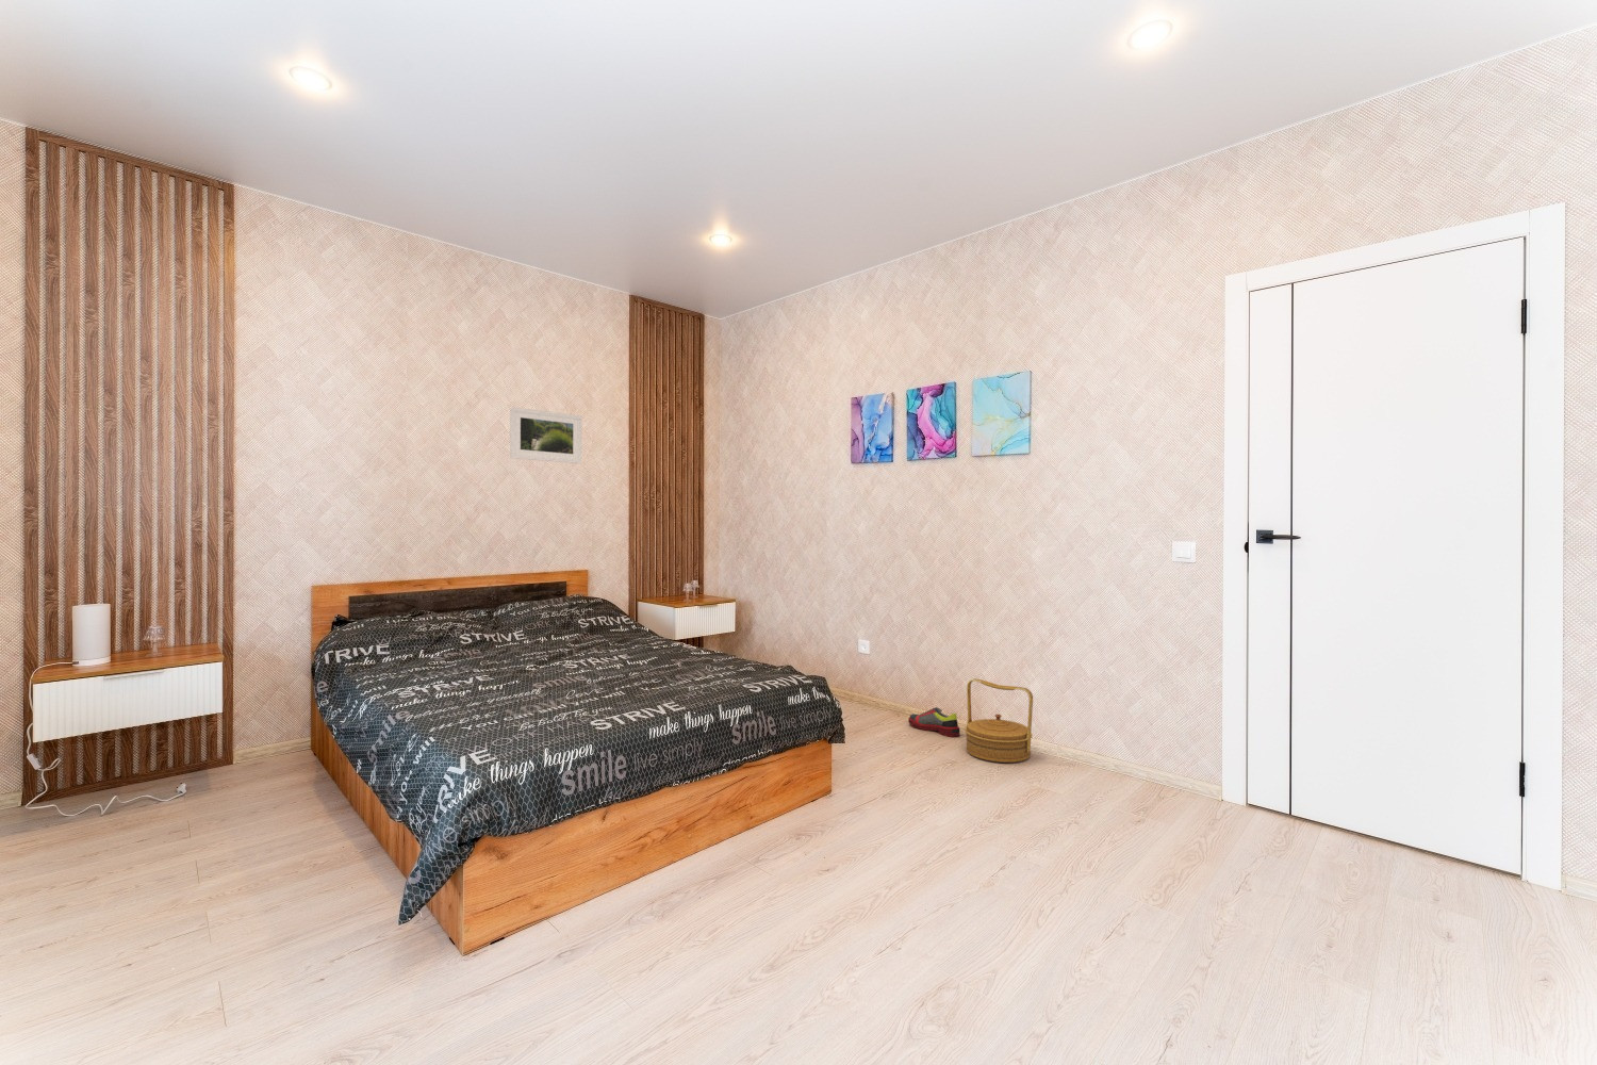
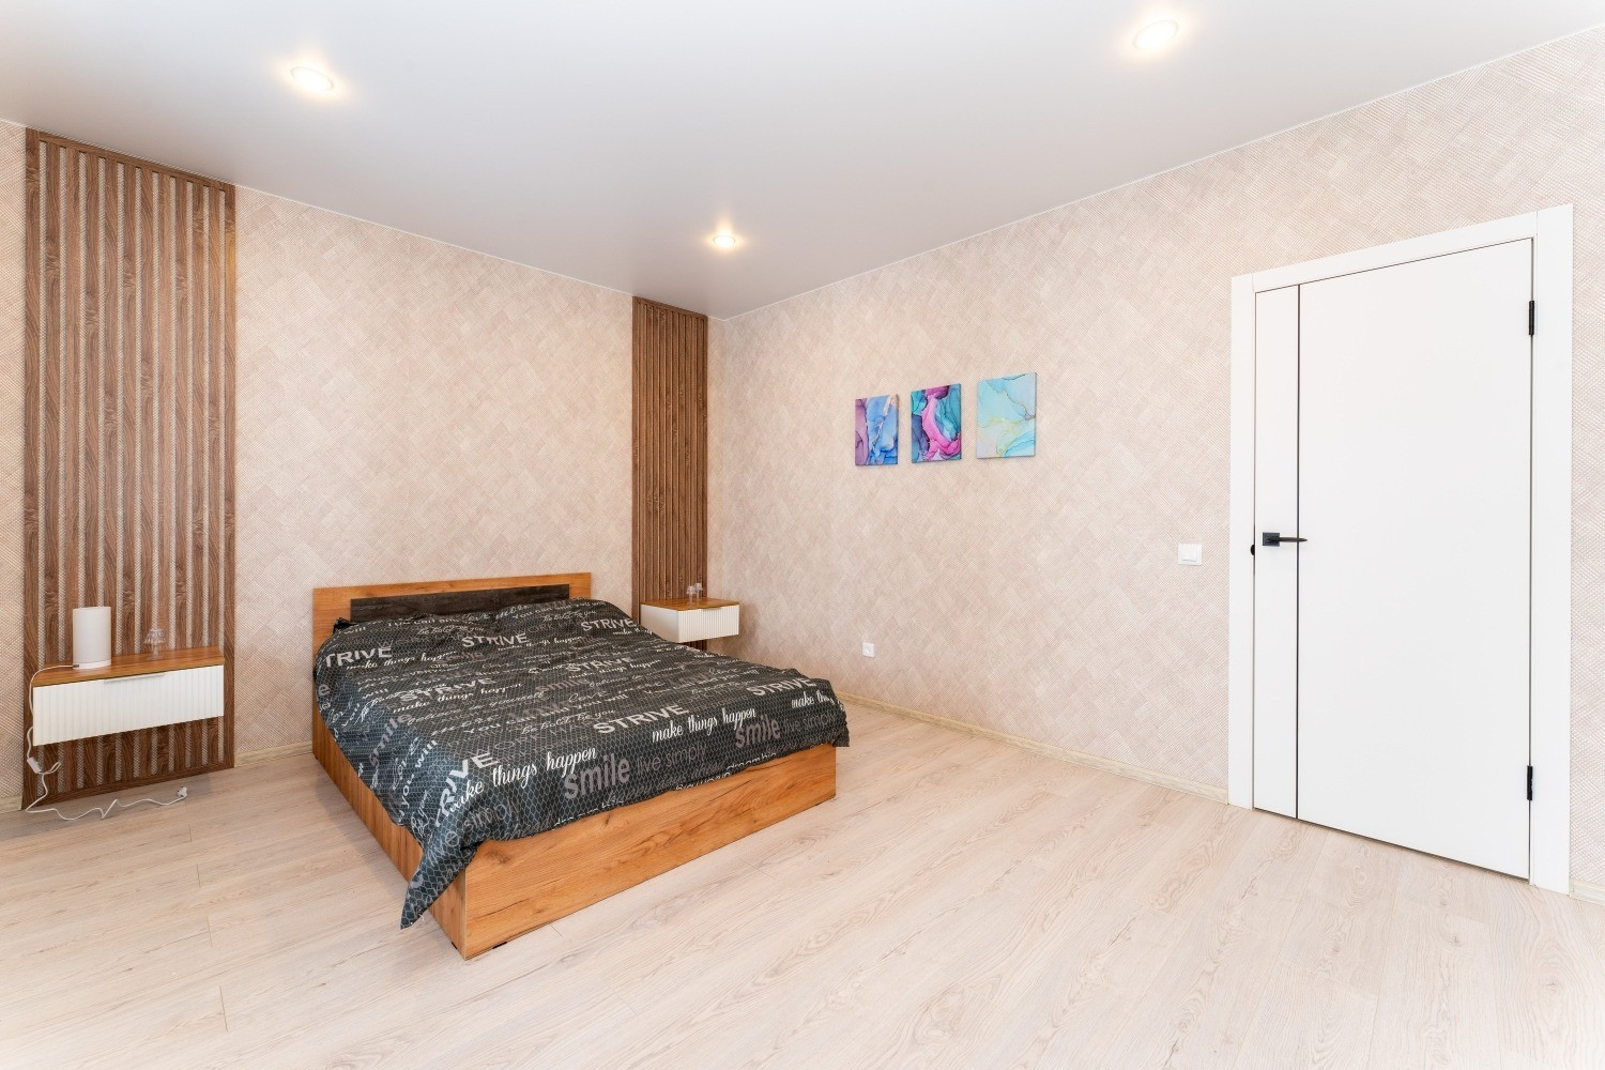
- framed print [509,405,582,465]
- basket [964,678,1034,763]
- shoe [907,707,961,738]
